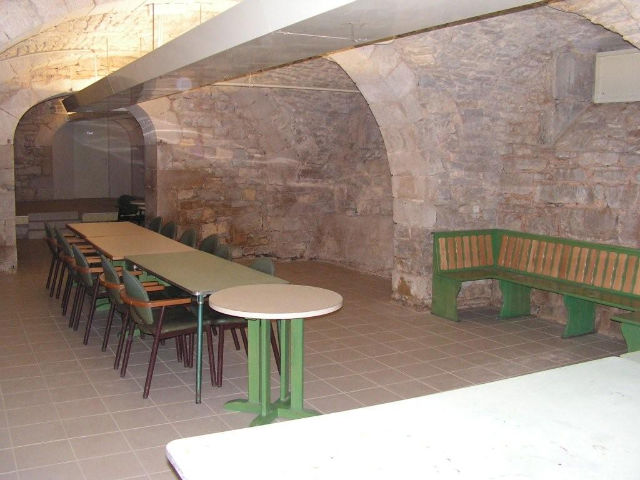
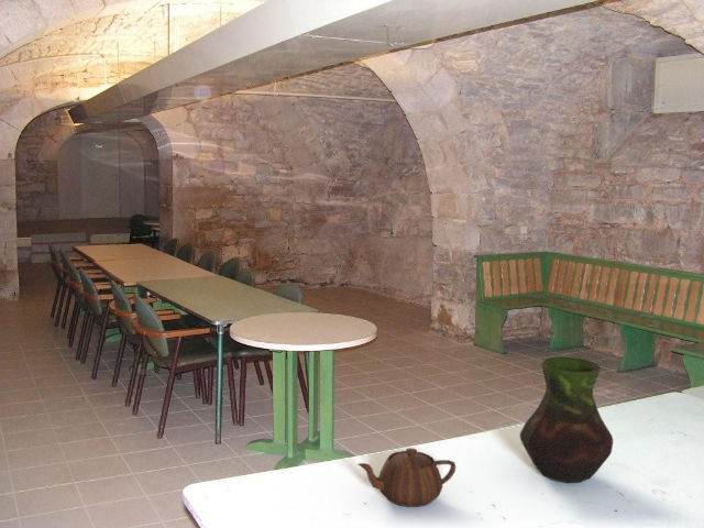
+ vase [519,356,614,484]
+ teapot [356,447,457,508]
